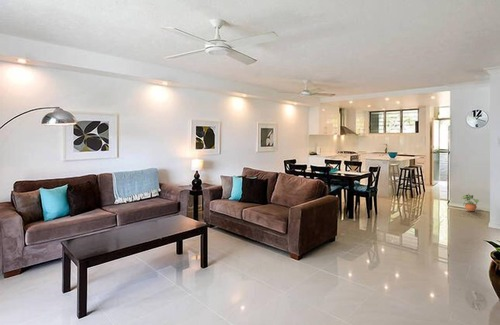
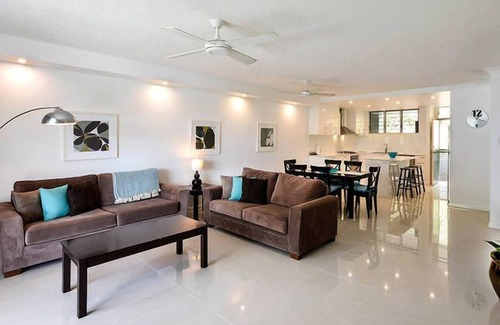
- potted plant [460,193,480,212]
